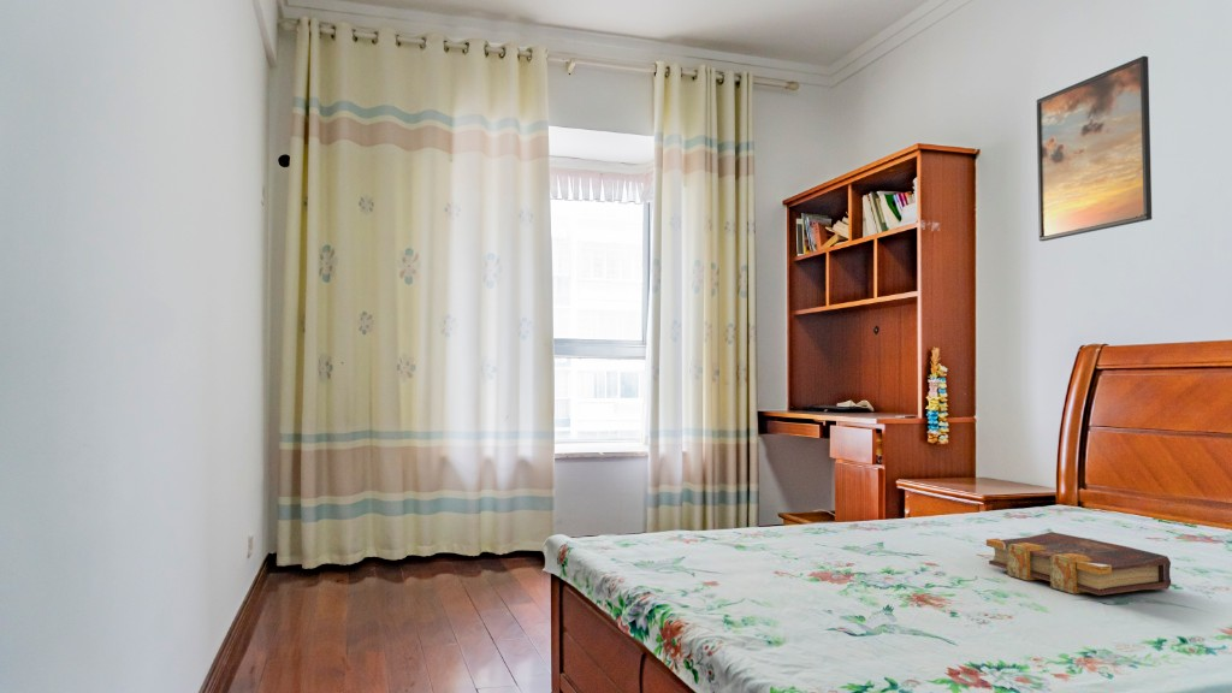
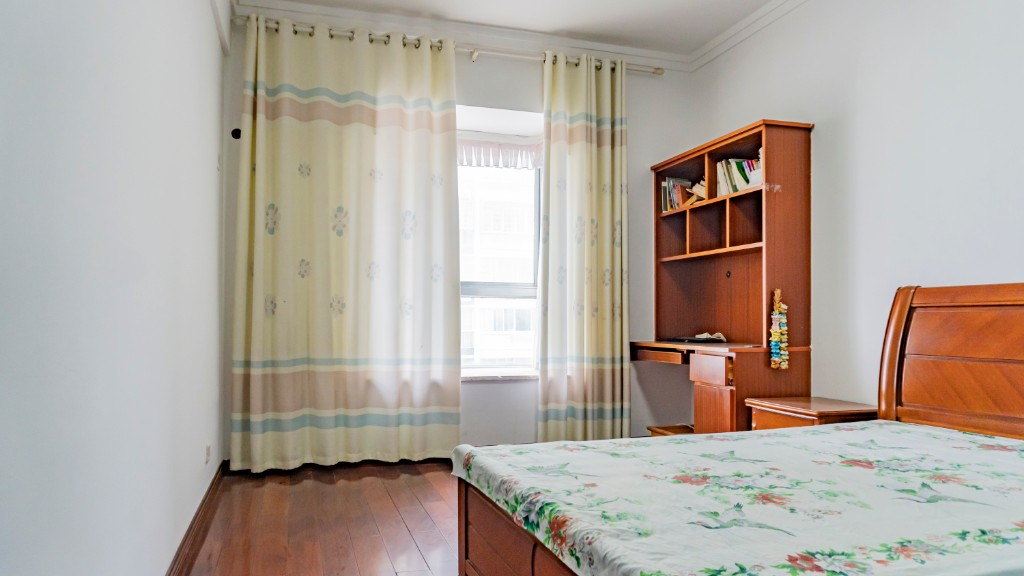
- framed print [1036,54,1153,242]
- book [985,531,1172,596]
